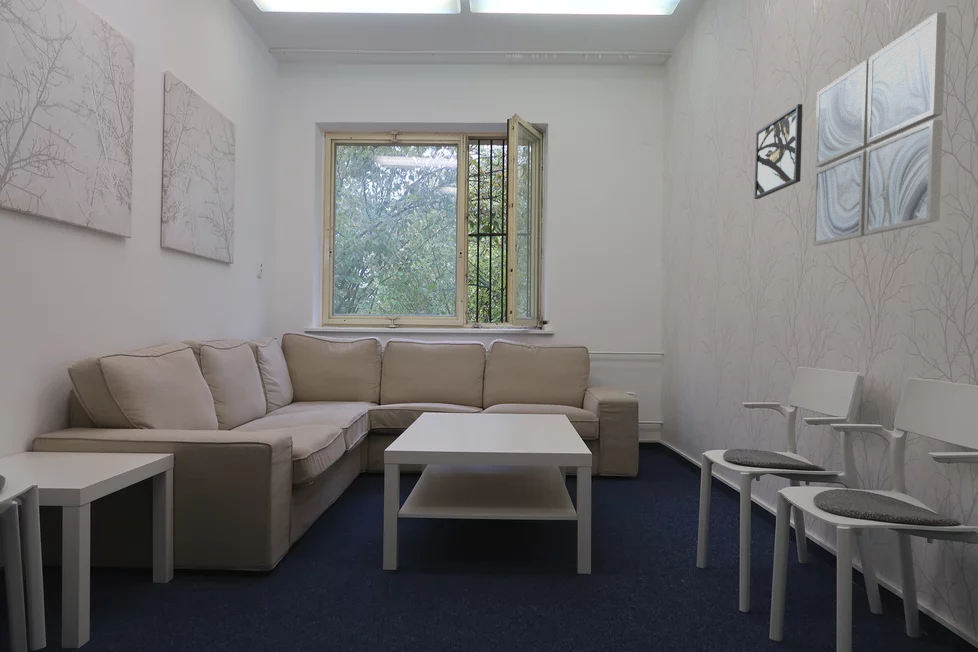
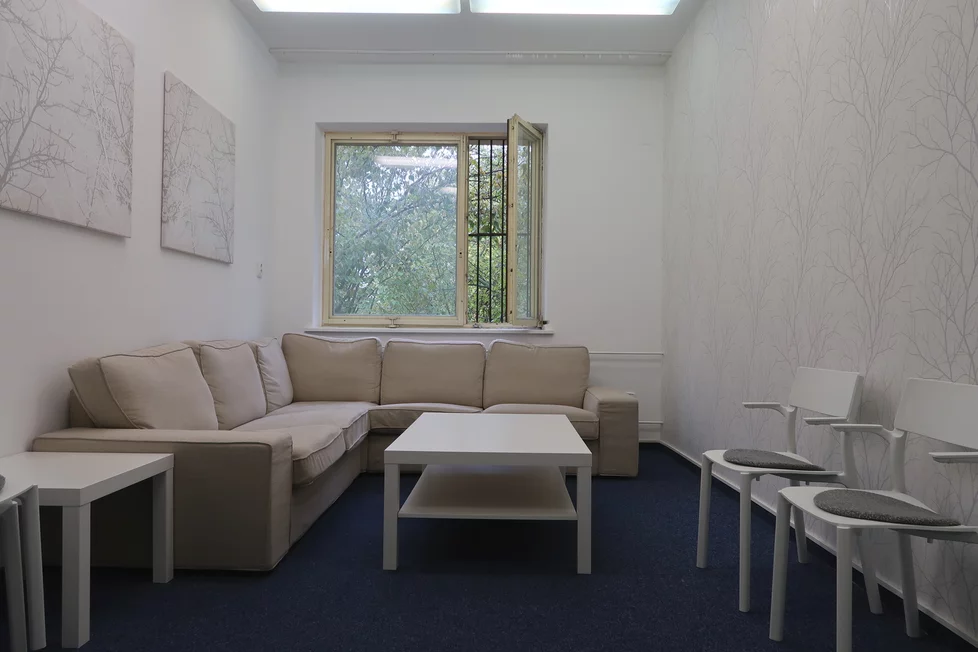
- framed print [753,103,803,200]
- wall art [812,11,947,246]
